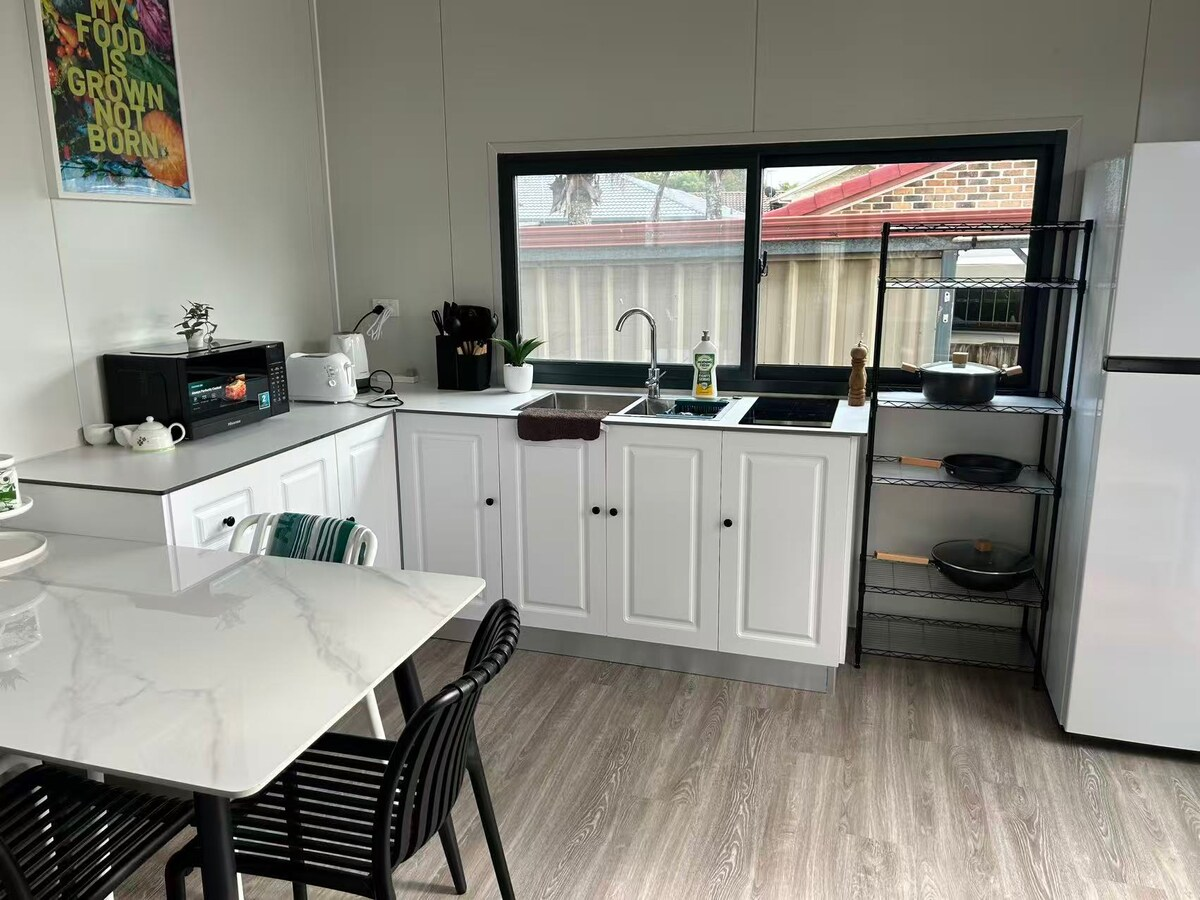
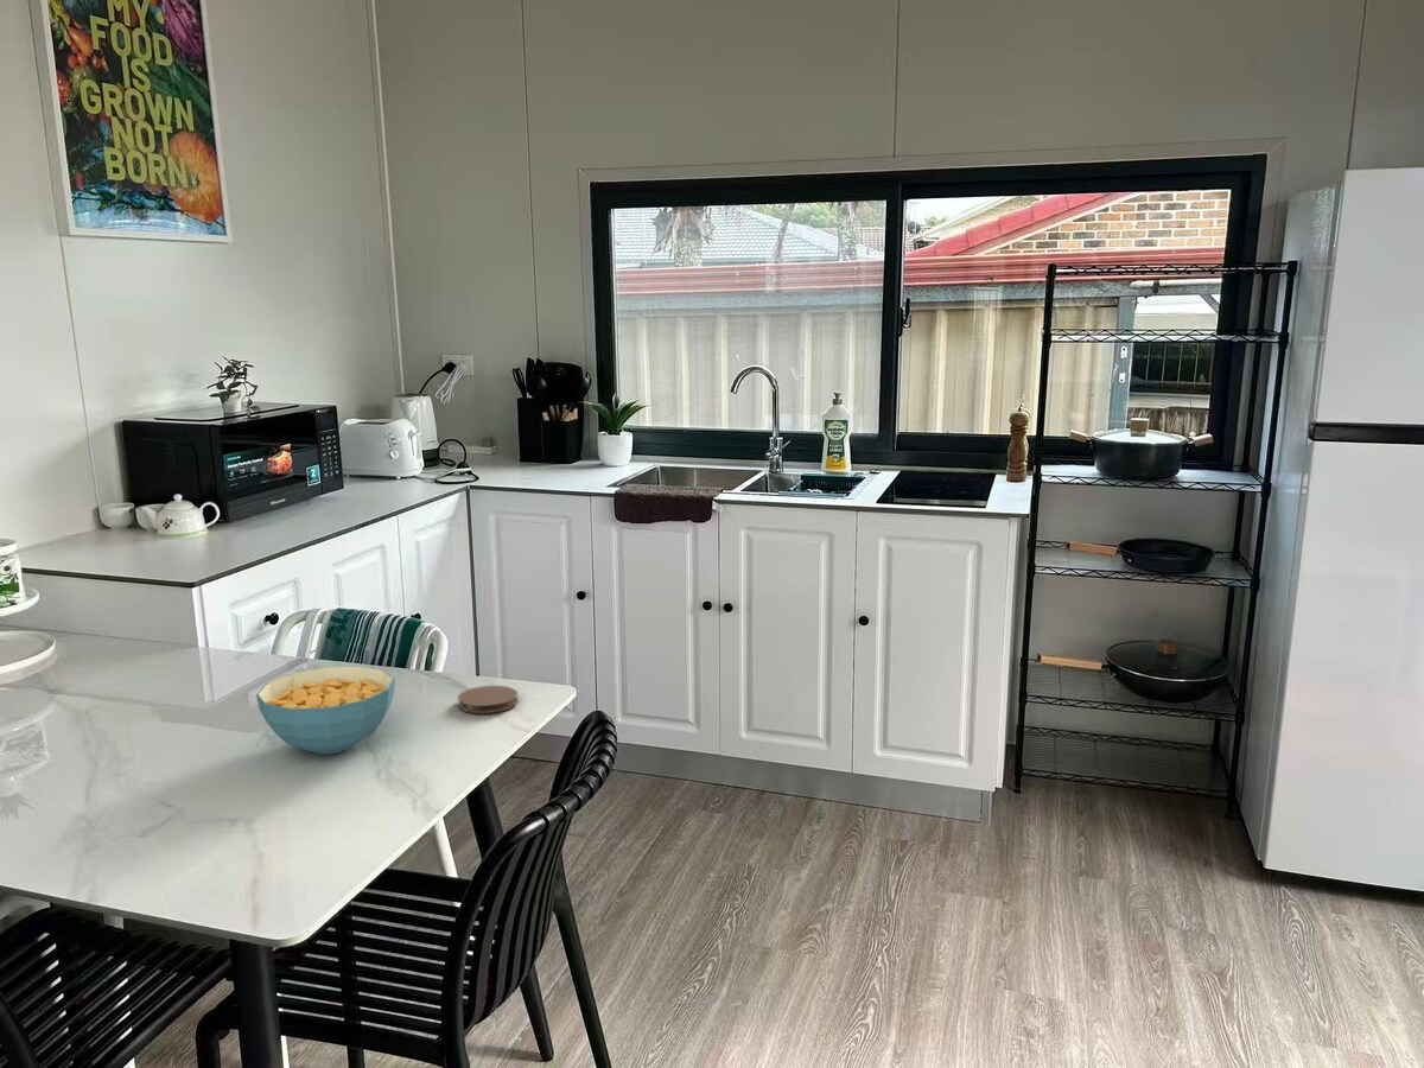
+ cereal bowl [255,665,396,755]
+ coaster [457,685,519,714]
